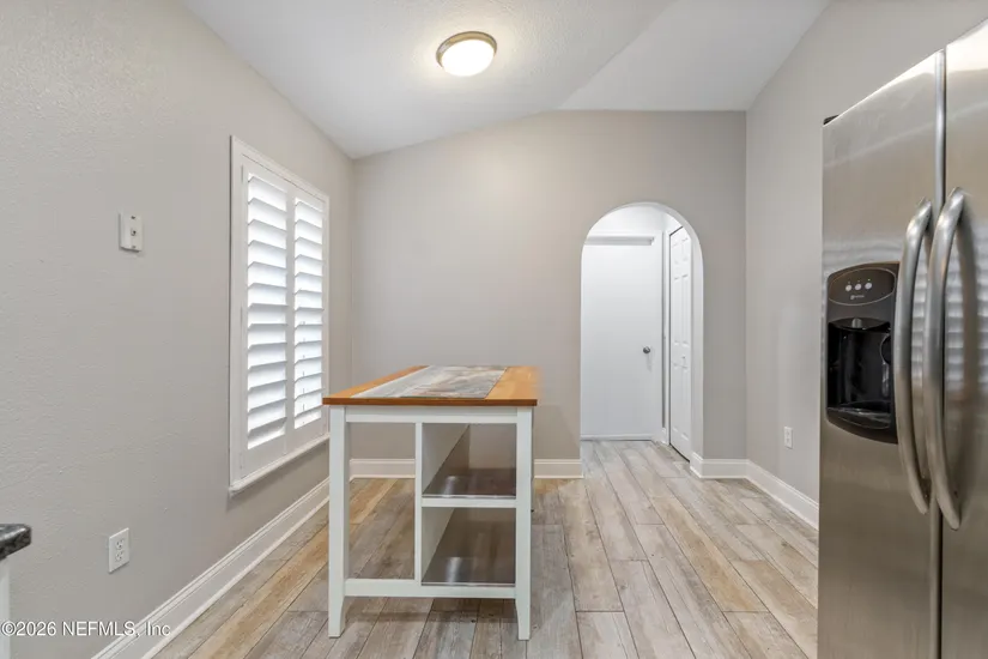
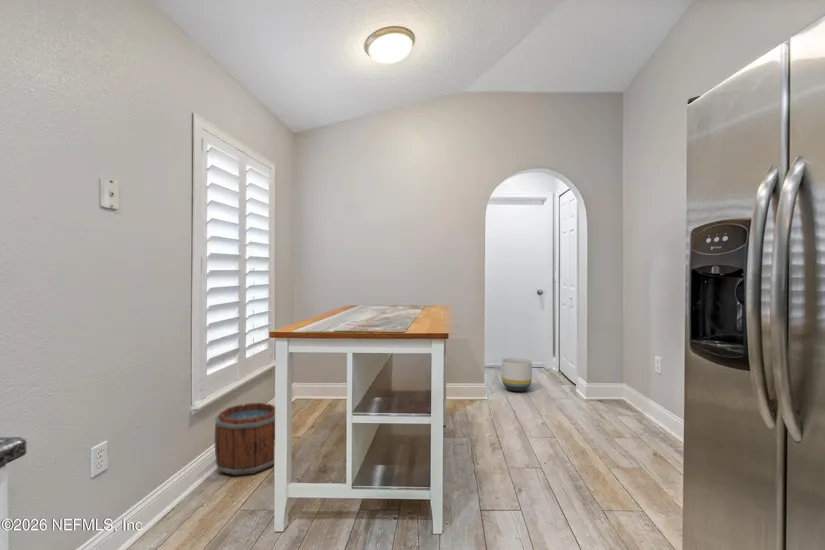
+ planter [501,357,533,392]
+ bucket [214,402,276,477]
